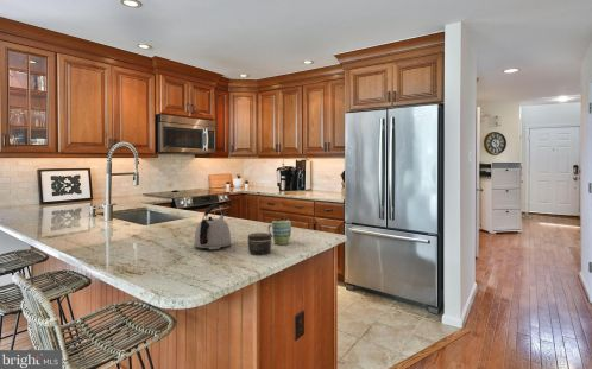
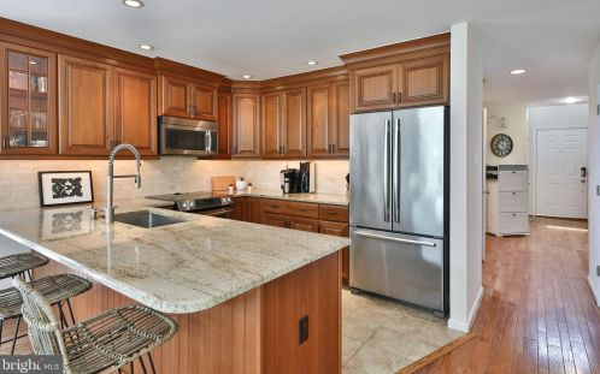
- mug [266,220,292,246]
- kettle [193,203,233,250]
- jar [247,231,272,255]
